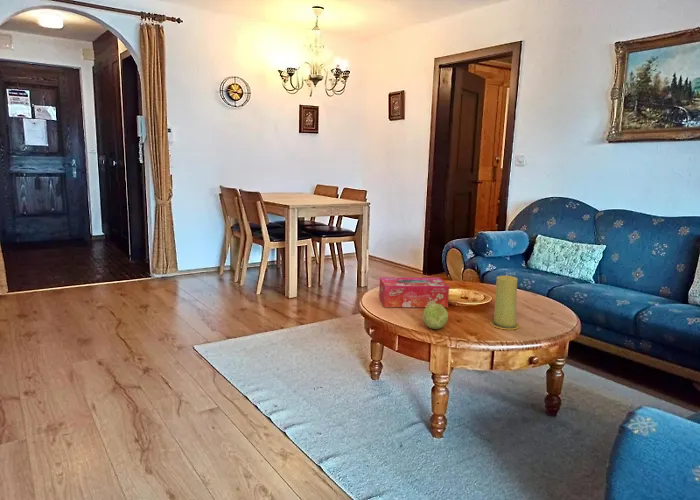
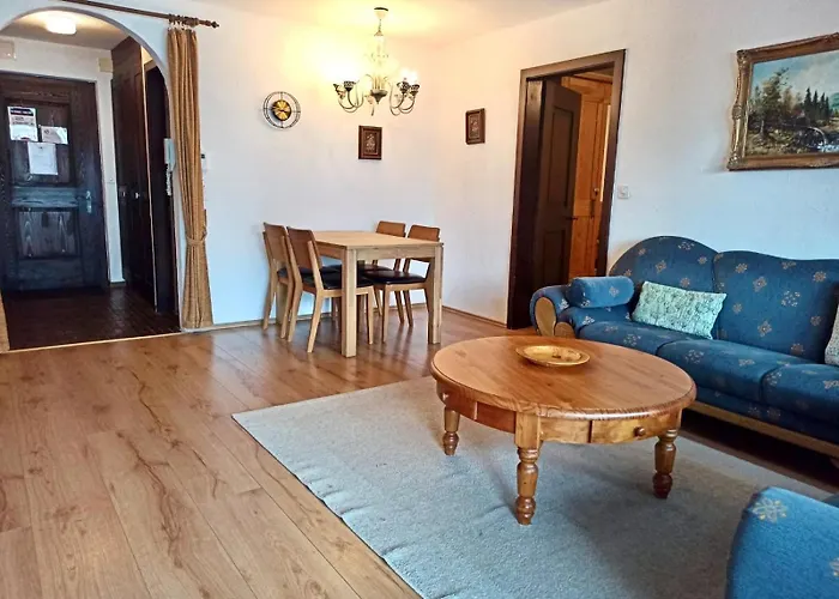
- tissue box [378,277,450,308]
- candle [489,275,520,330]
- decorative ball [422,304,449,330]
